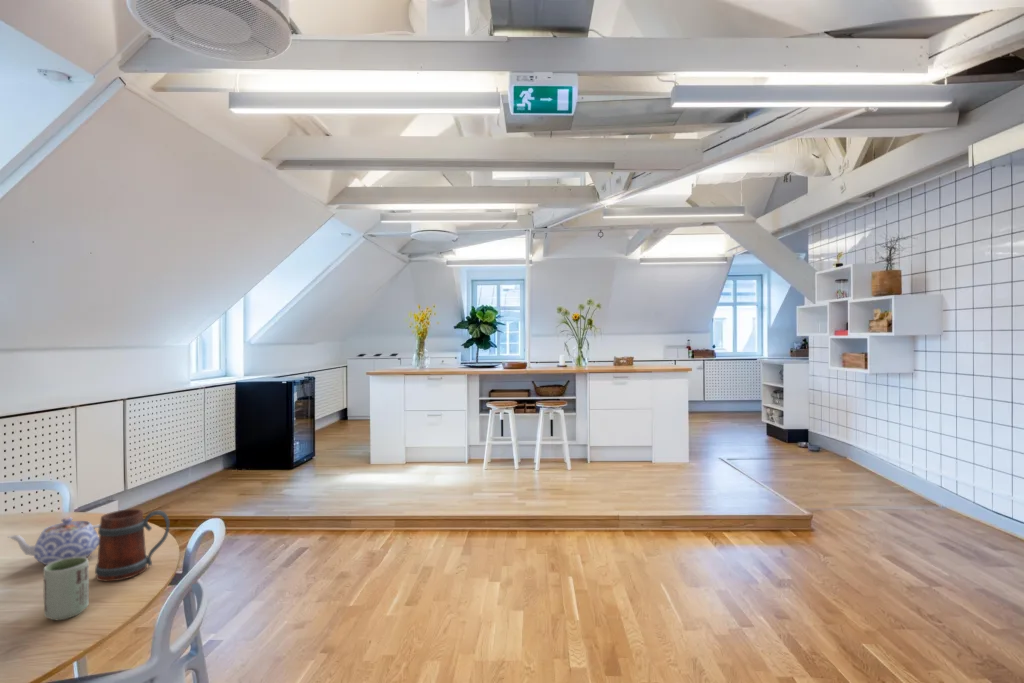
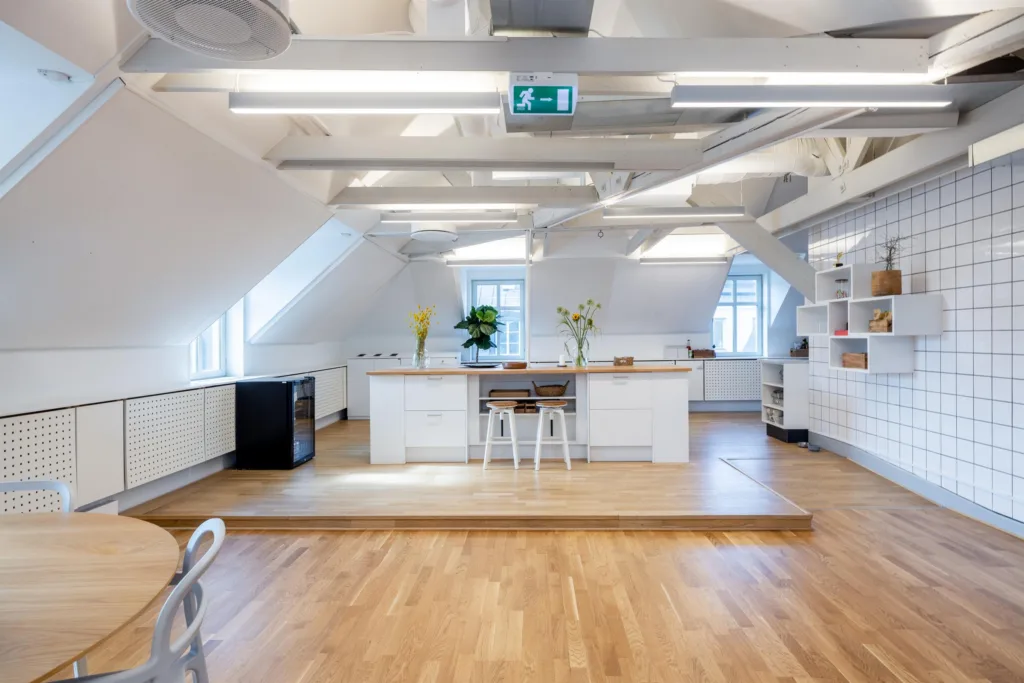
- cup [42,557,90,621]
- teapot [8,517,100,566]
- mug [94,508,170,582]
